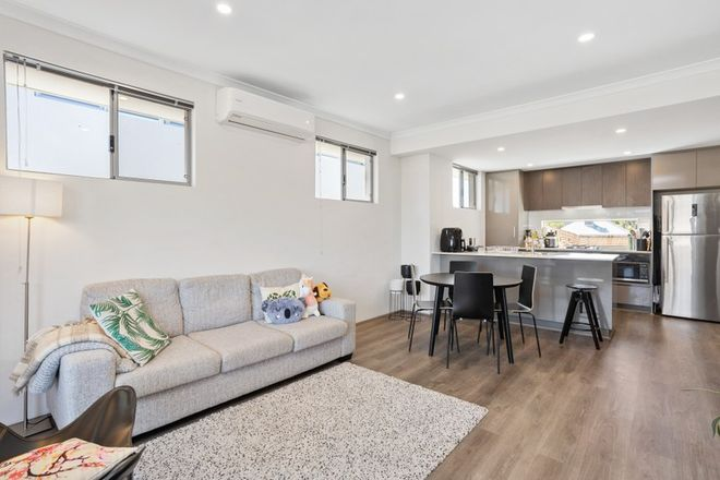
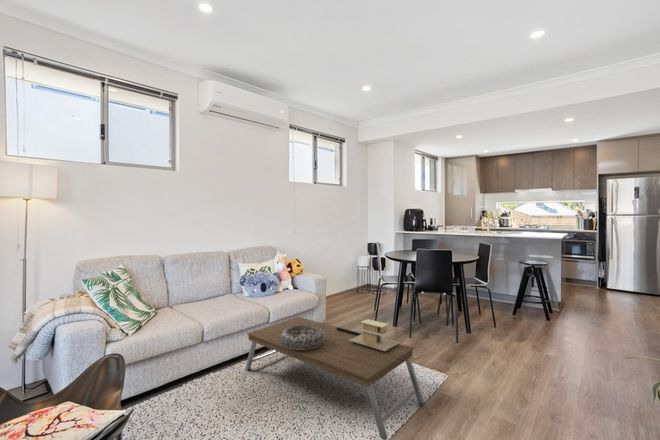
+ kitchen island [349,318,401,351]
+ coffee table [244,316,425,440]
+ decorative bowl [281,325,324,350]
